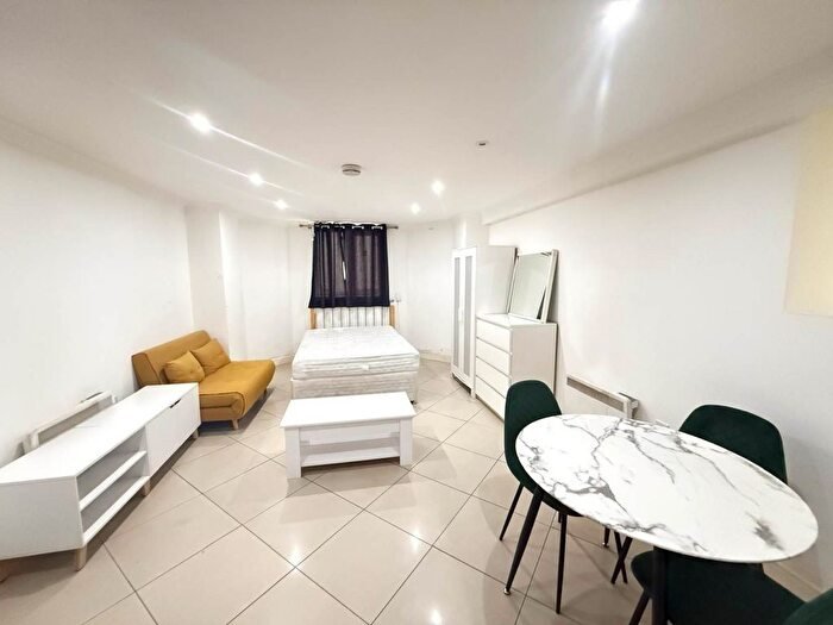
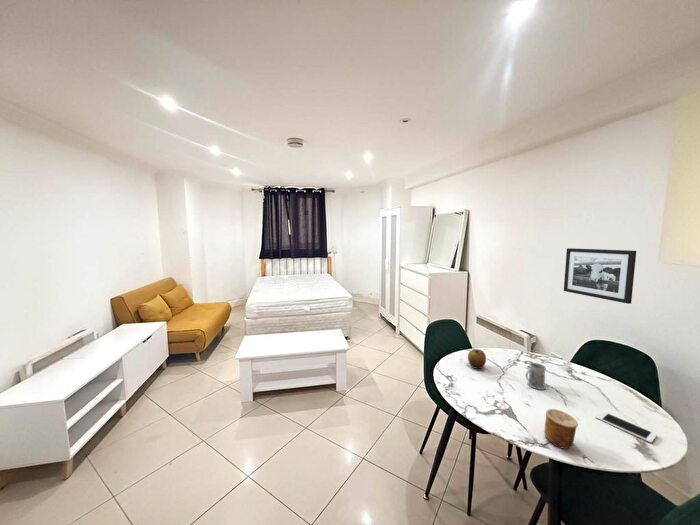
+ cup [543,408,579,450]
+ mug [525,362,547,391]
+ picture frame [563,247,637,305]
+ apple [467,348,487,370]
+ cell phone [594,410,658,444]
